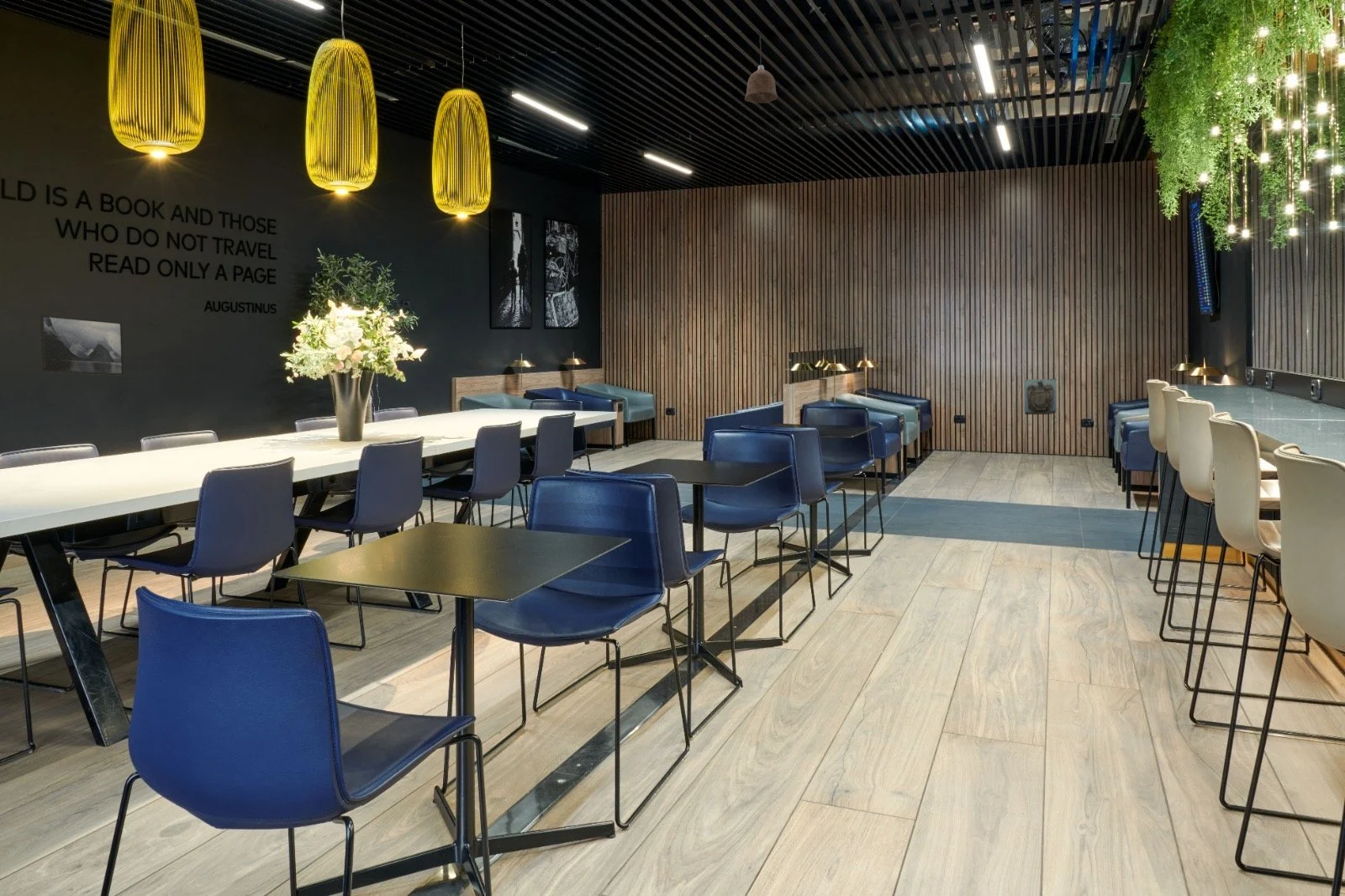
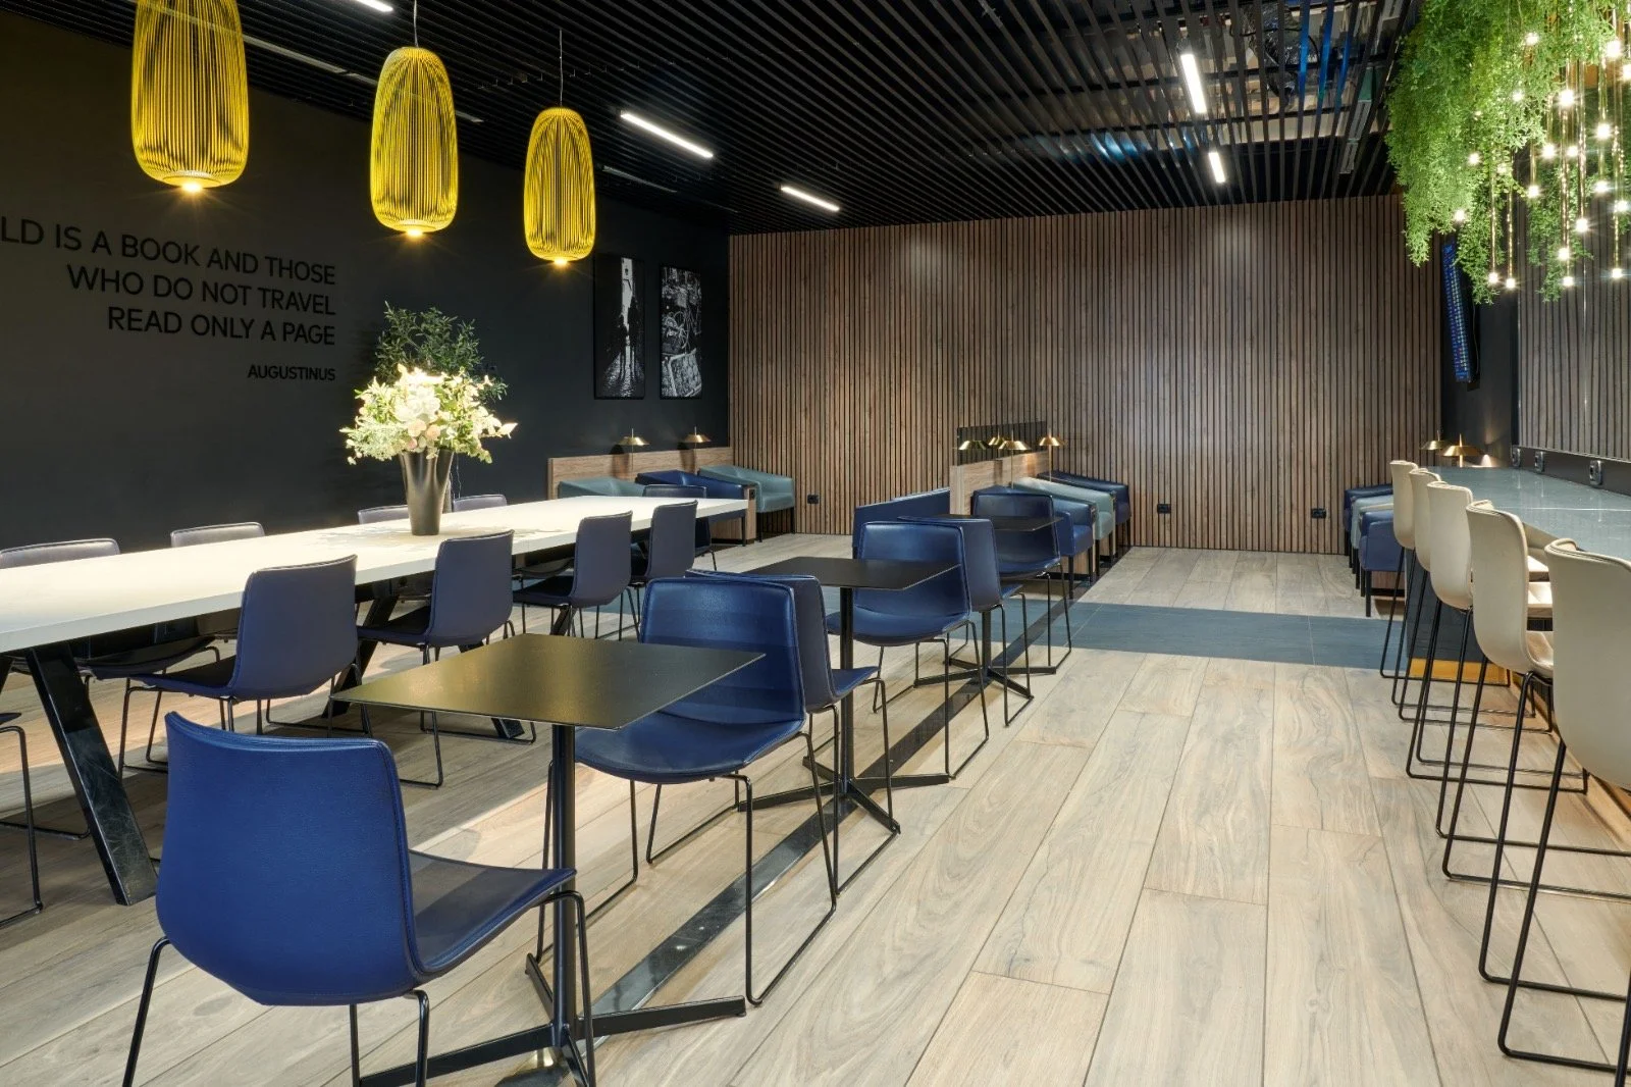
- pendant lamp [744,35,778,104]
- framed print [39,314,125,377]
- wall sculpture [1024,378,1057,415]
